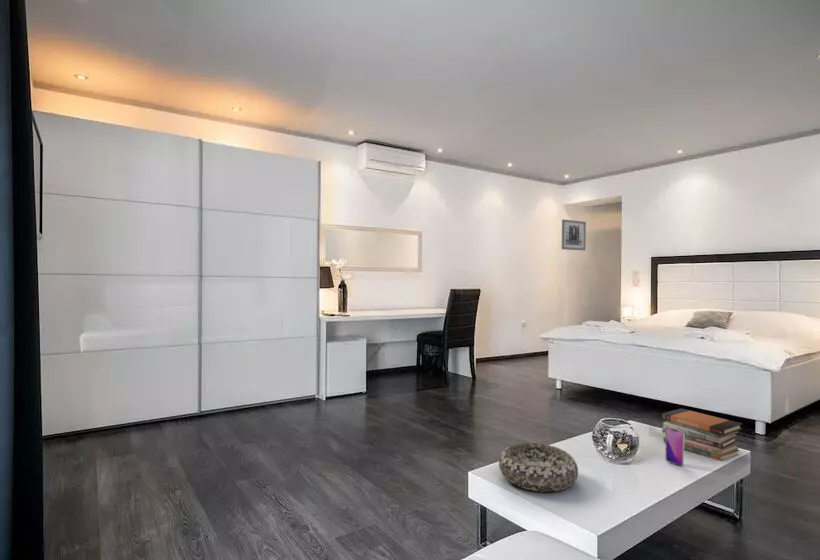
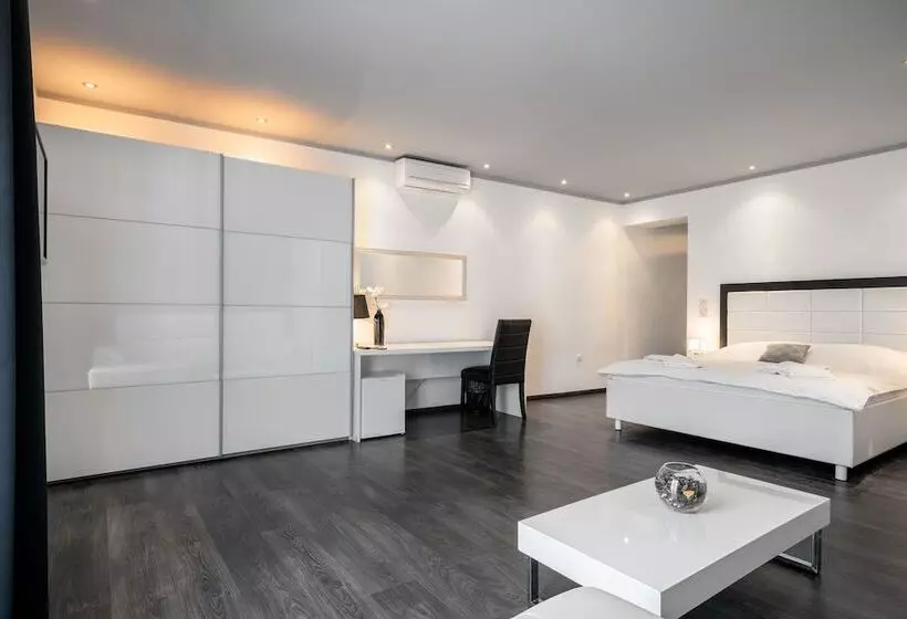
- wall art [561,218,587,252]
- book stack [661,407,743,462]
- smartphone [664,427,685,467]
- decorative bowl [498,442,579,493]
